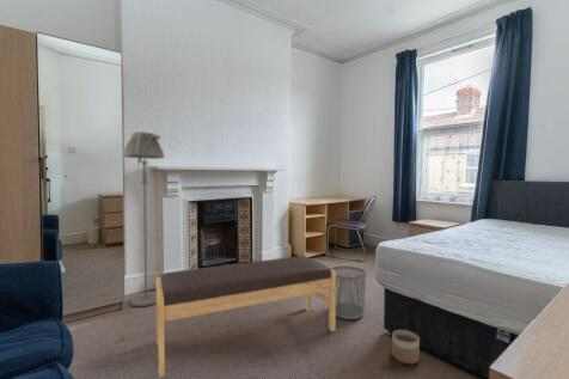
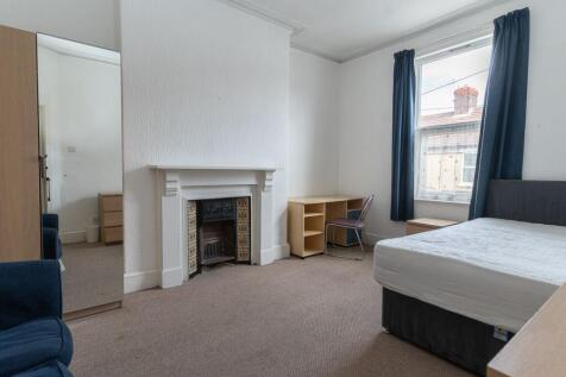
- floor lamp [122,130,166,307]
- bench [155,255,337,379]
- waste bin [330,265,367,320]
- planter [391,329,421,365]
